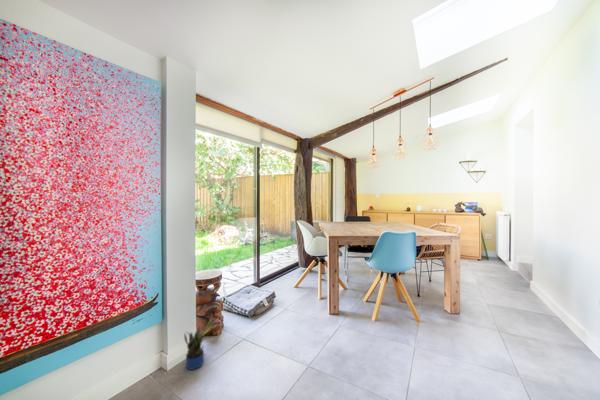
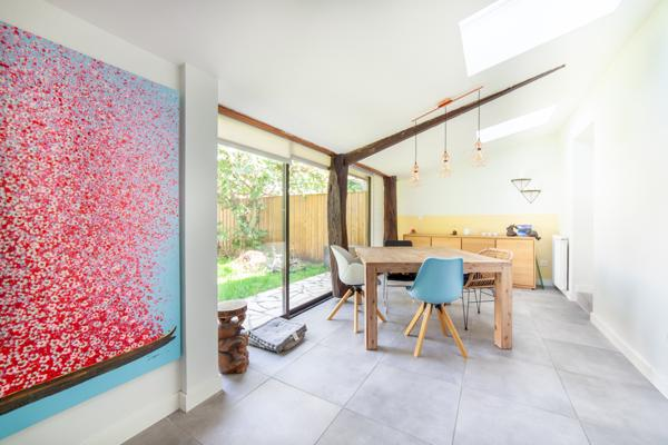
- potted plant [183,315,216,371]
